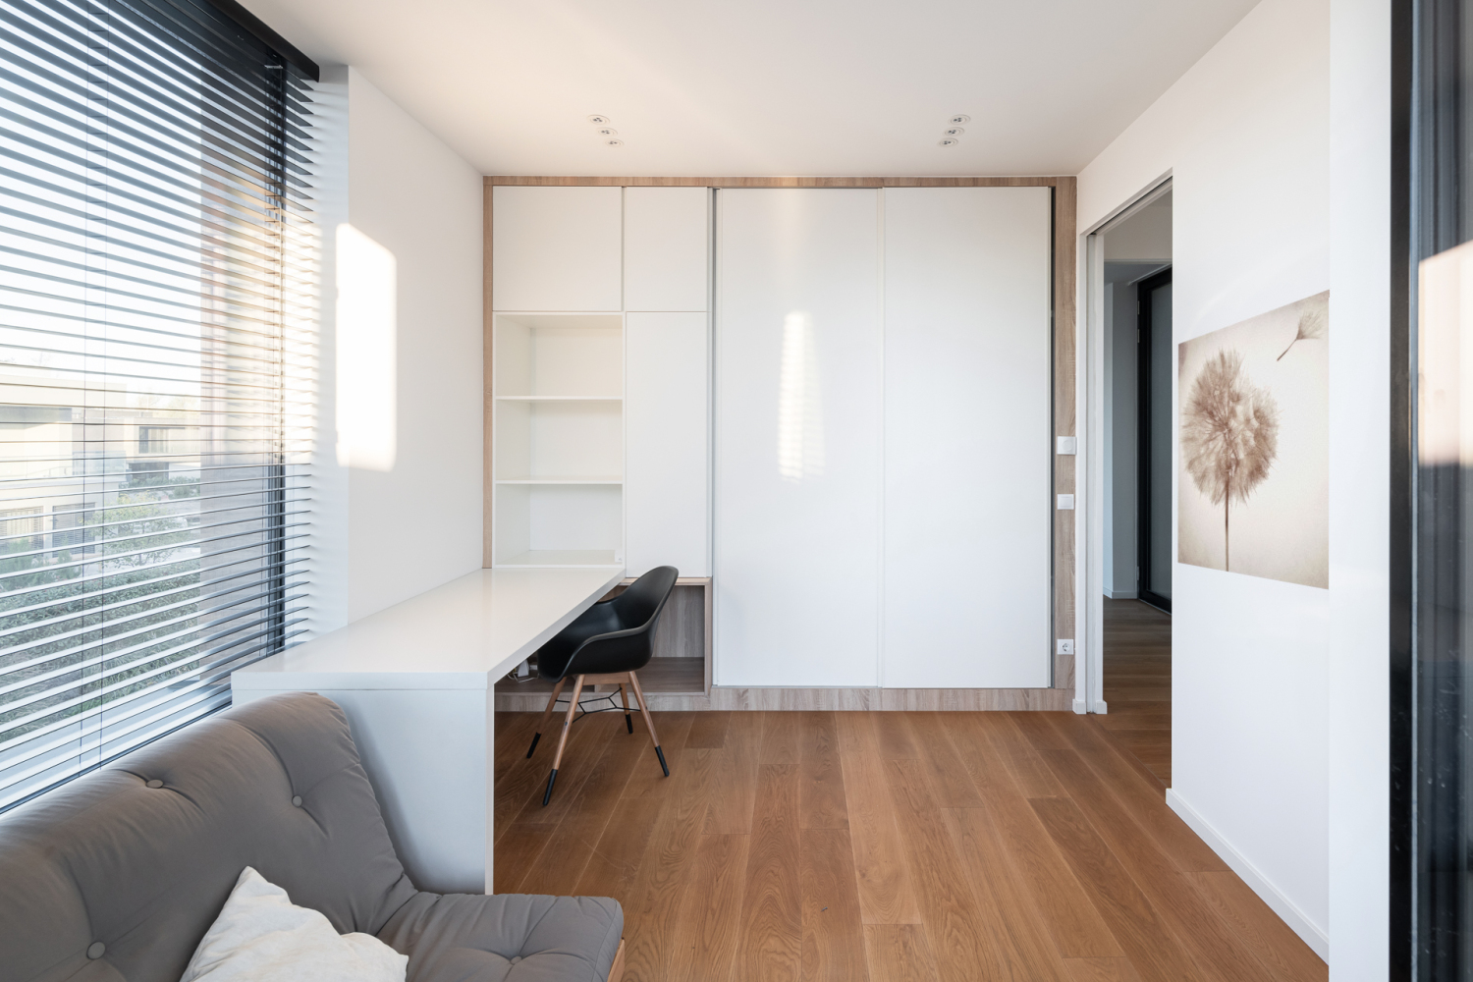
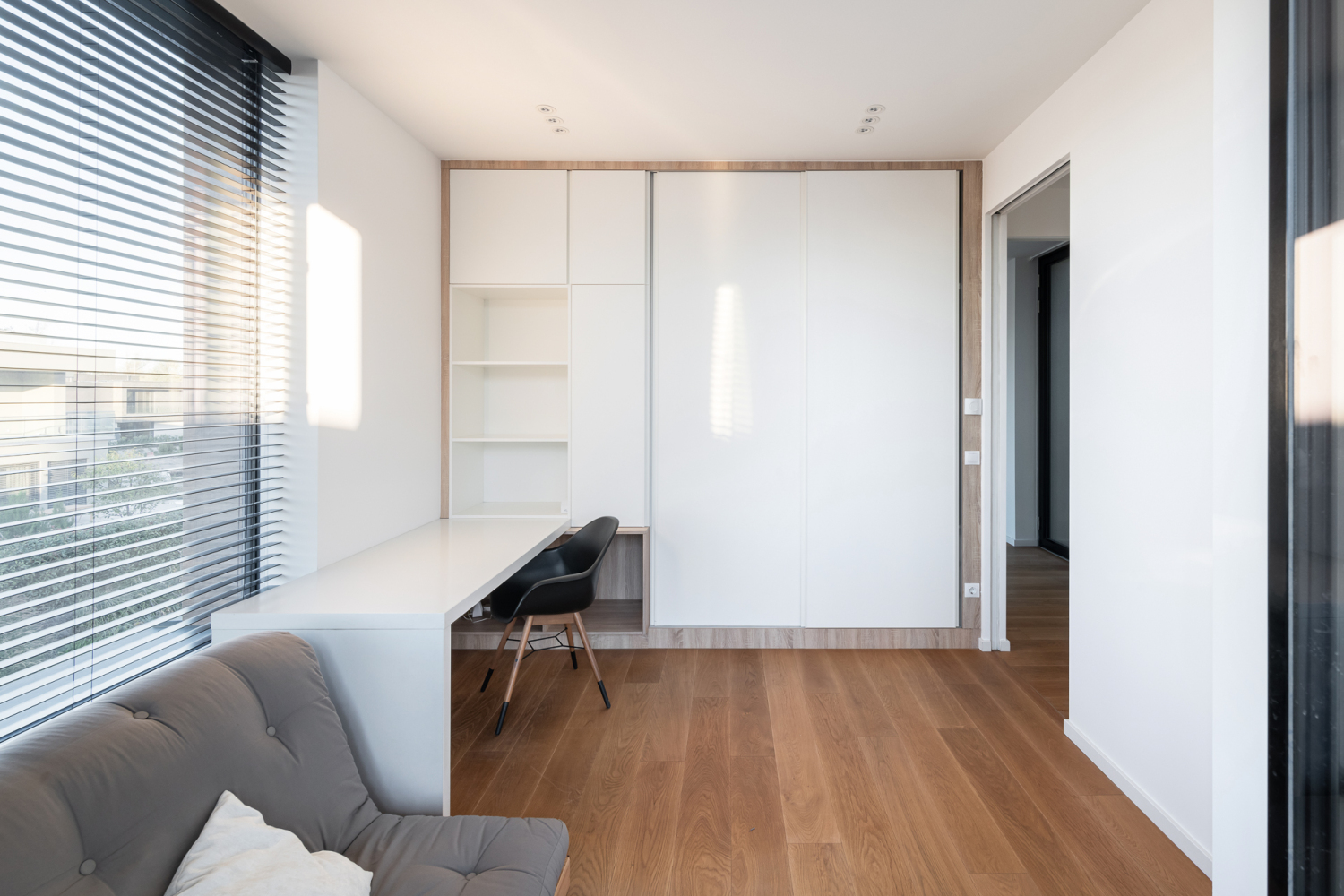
- wall art [1176,288,1331,590]
